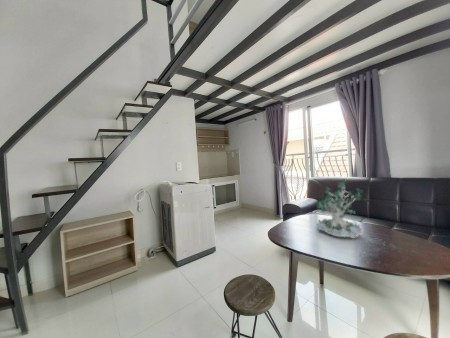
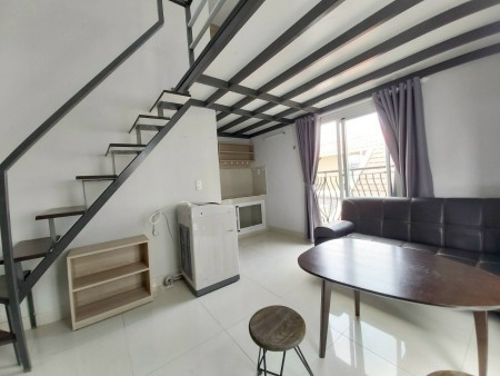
- plant [315,179,364,239]
